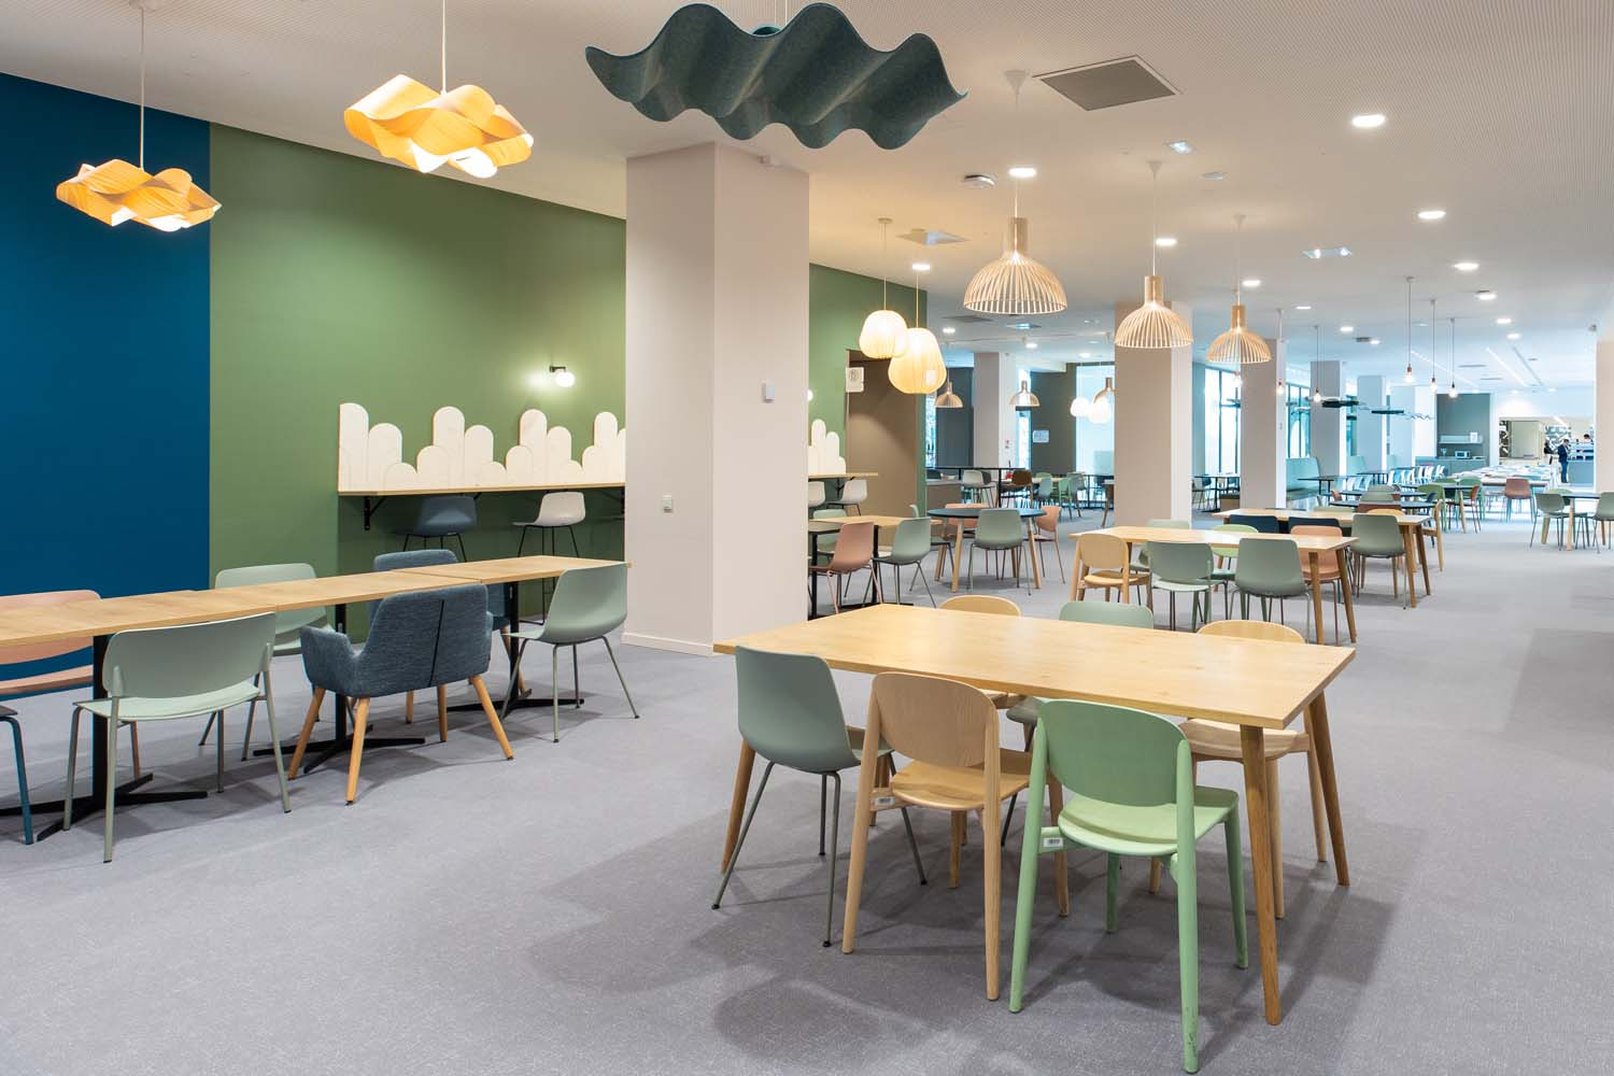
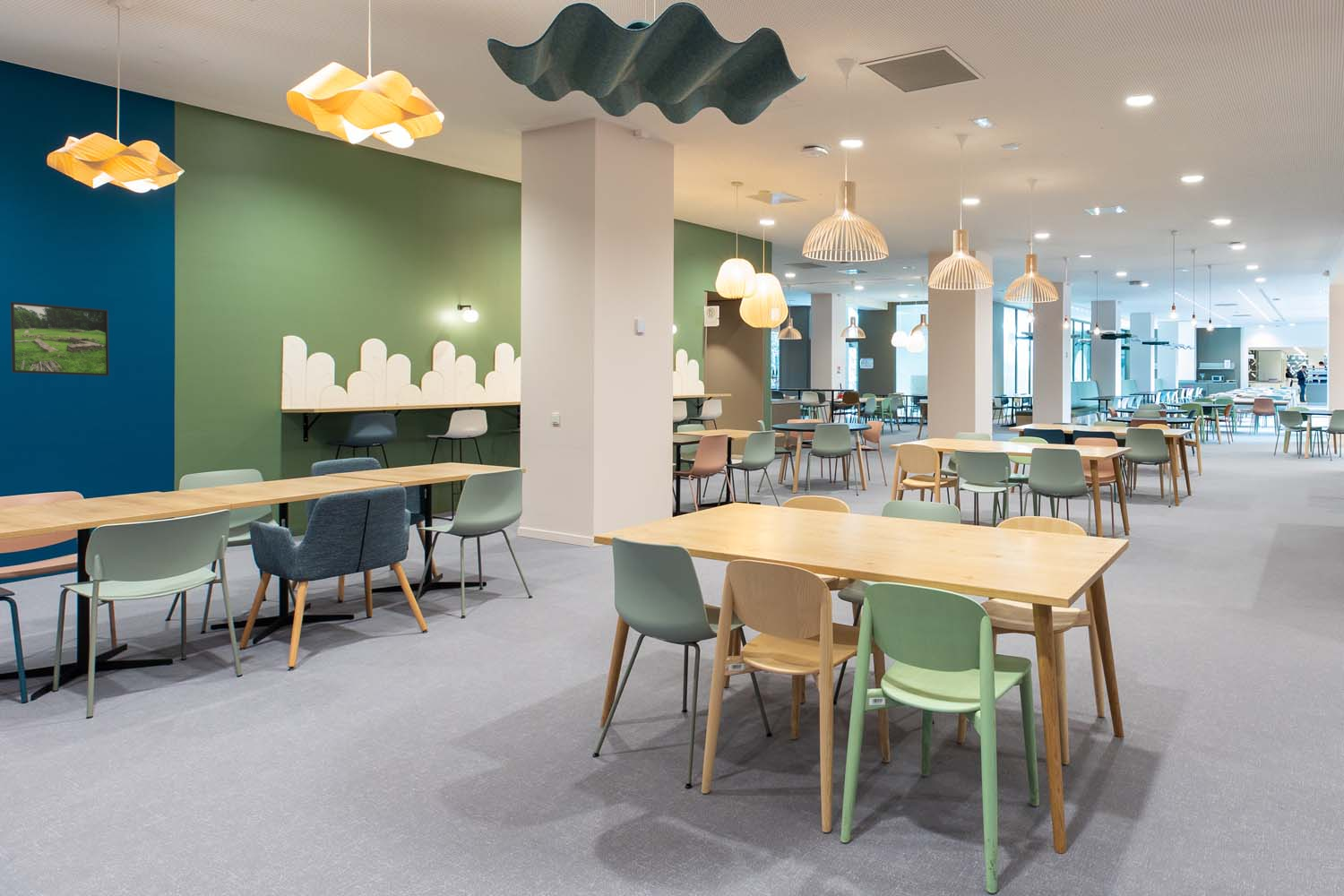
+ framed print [10,301,110,377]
